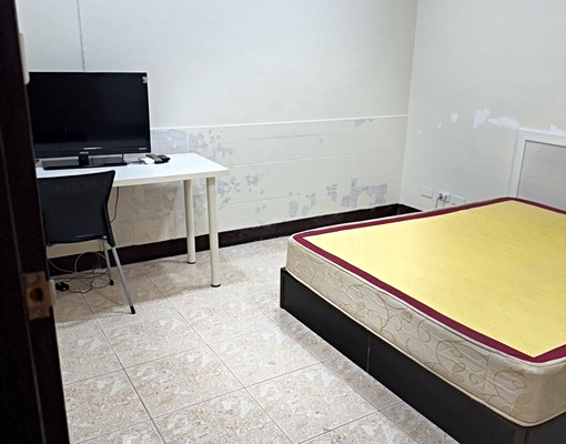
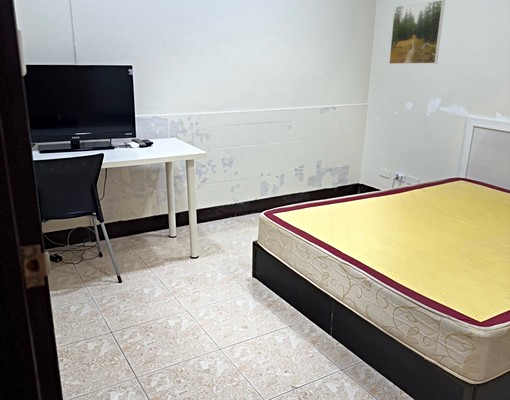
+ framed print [388,0,446,65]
